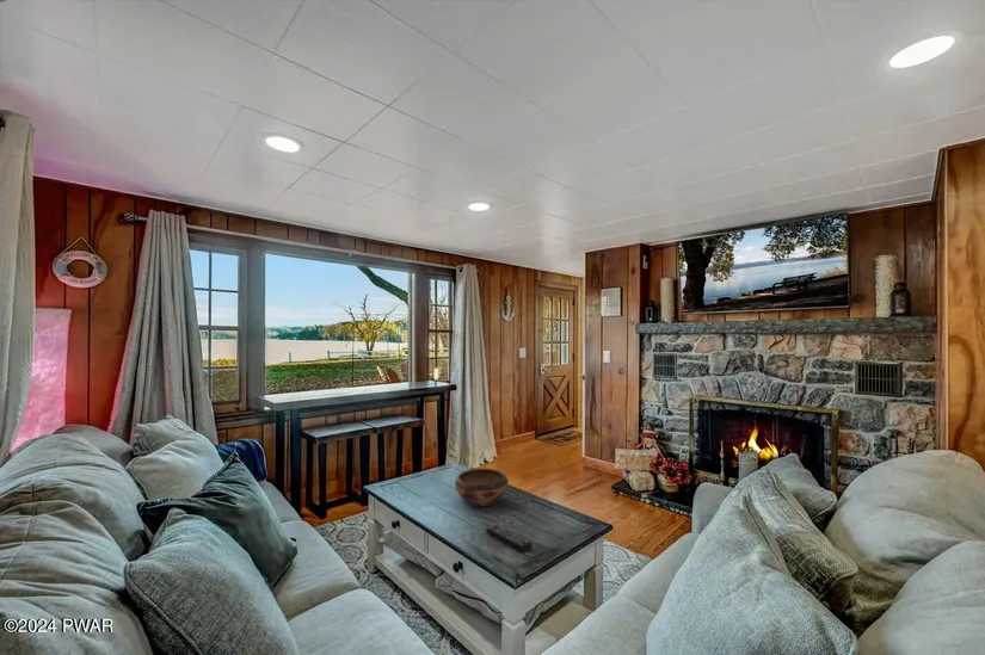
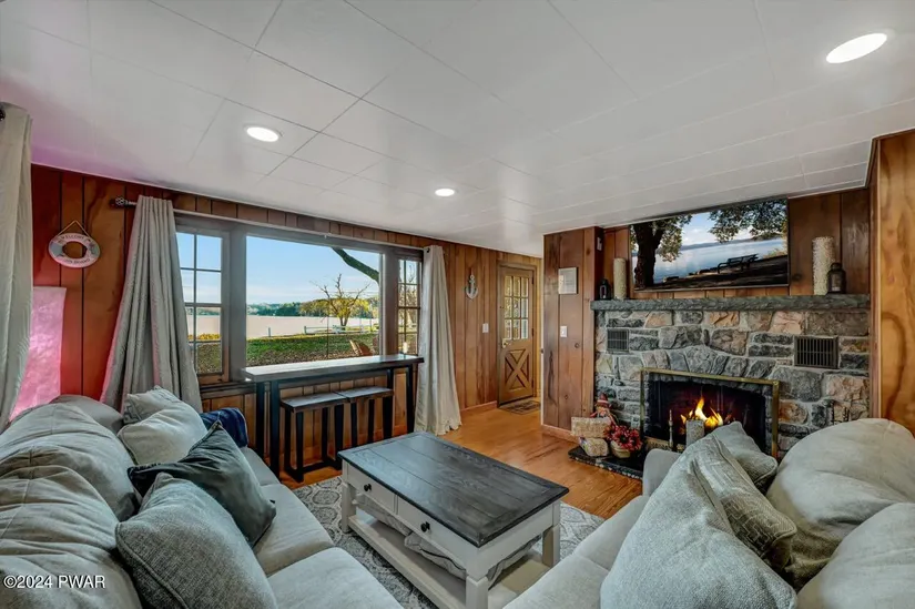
- decorative bowl [454,468,510,507]
- remote control [485,524,534,552]
